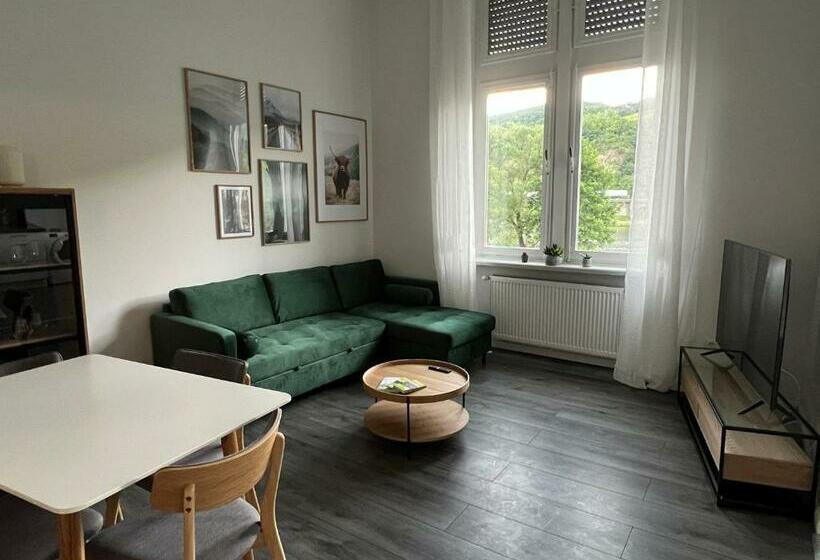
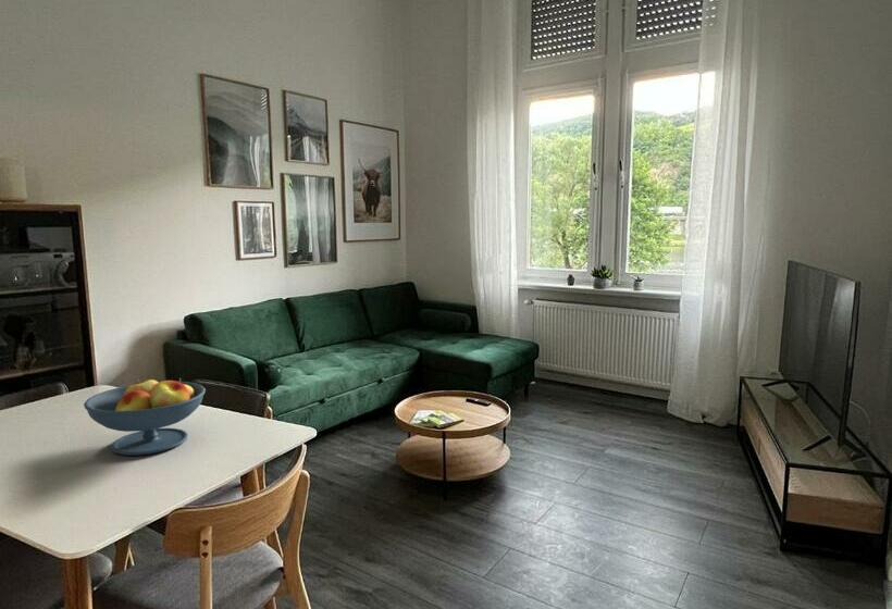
+ fruit bowl [83,377,207,457]
